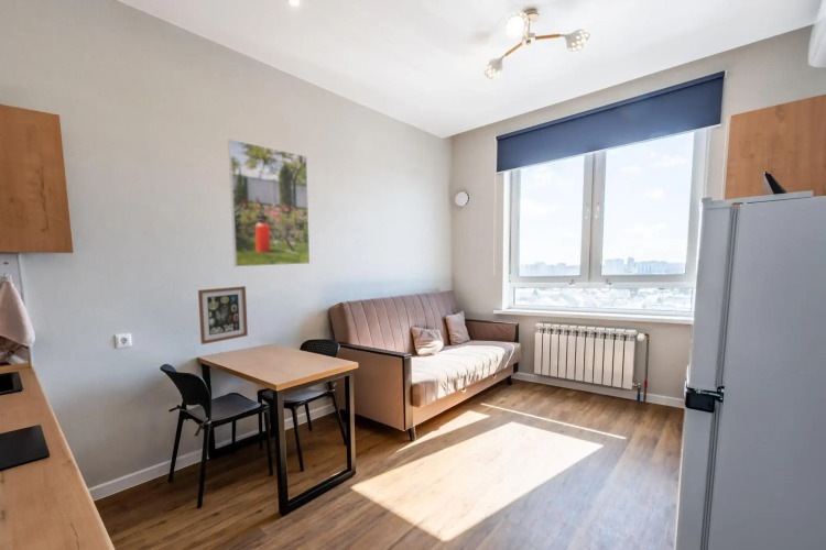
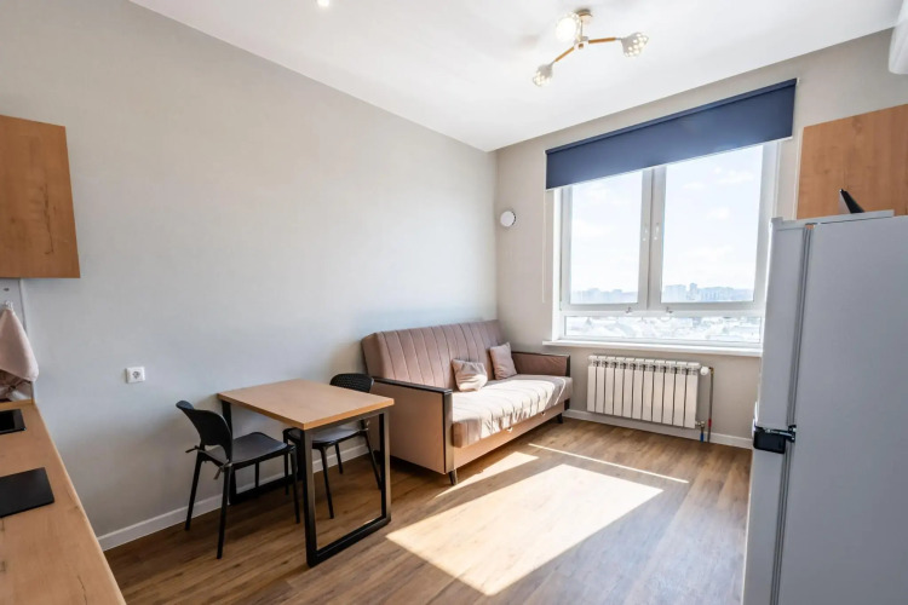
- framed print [227,139,311,267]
- wall art [197,285,249,345]
